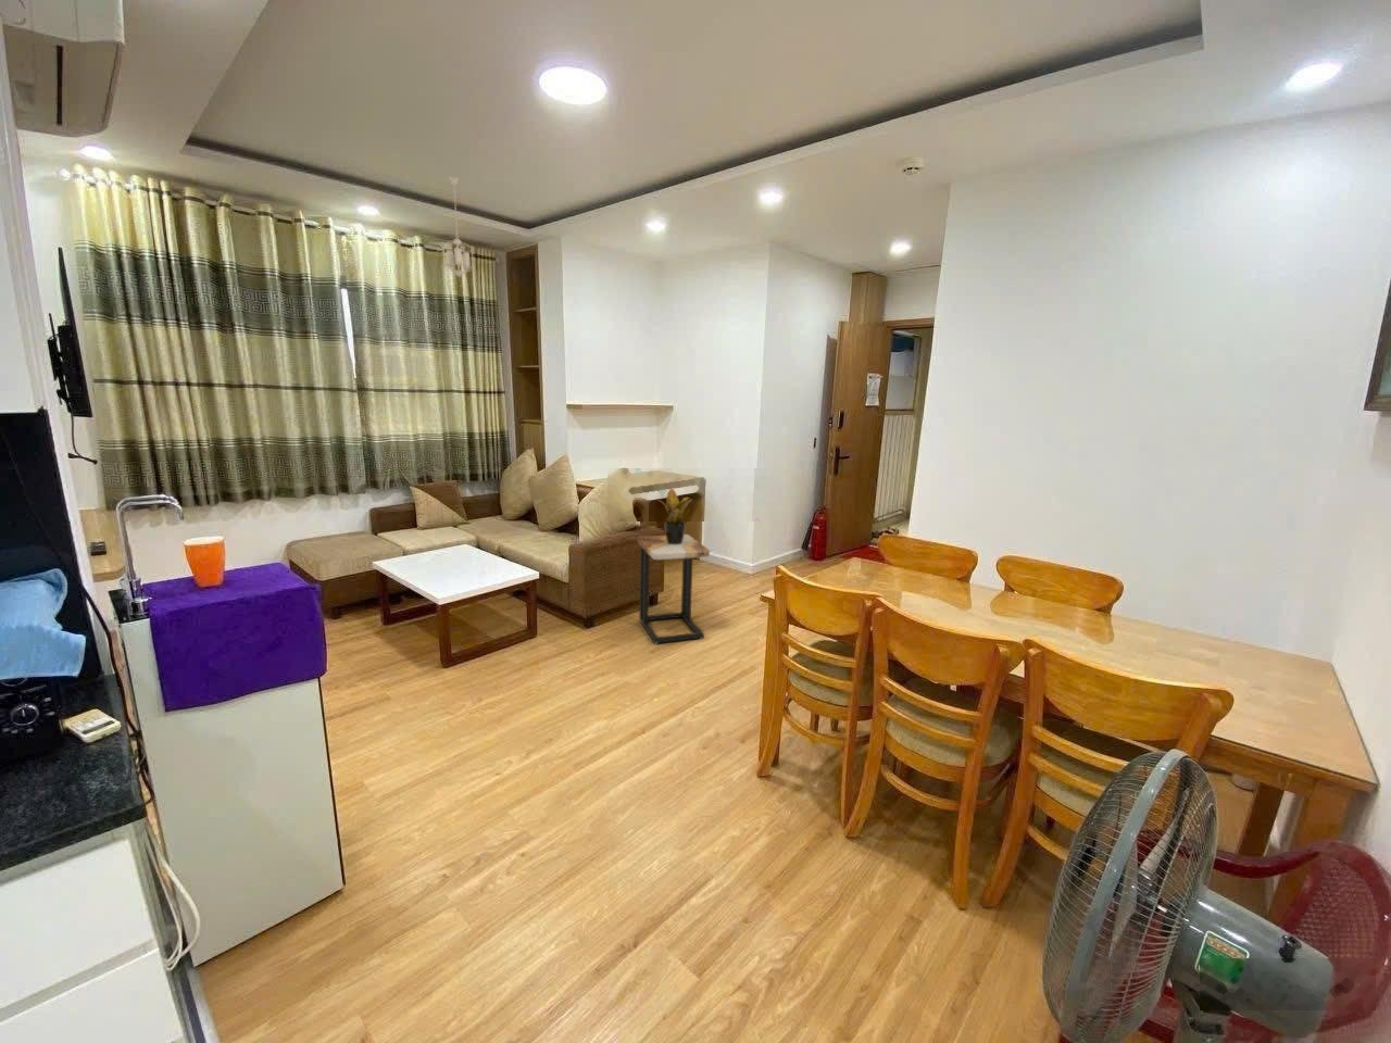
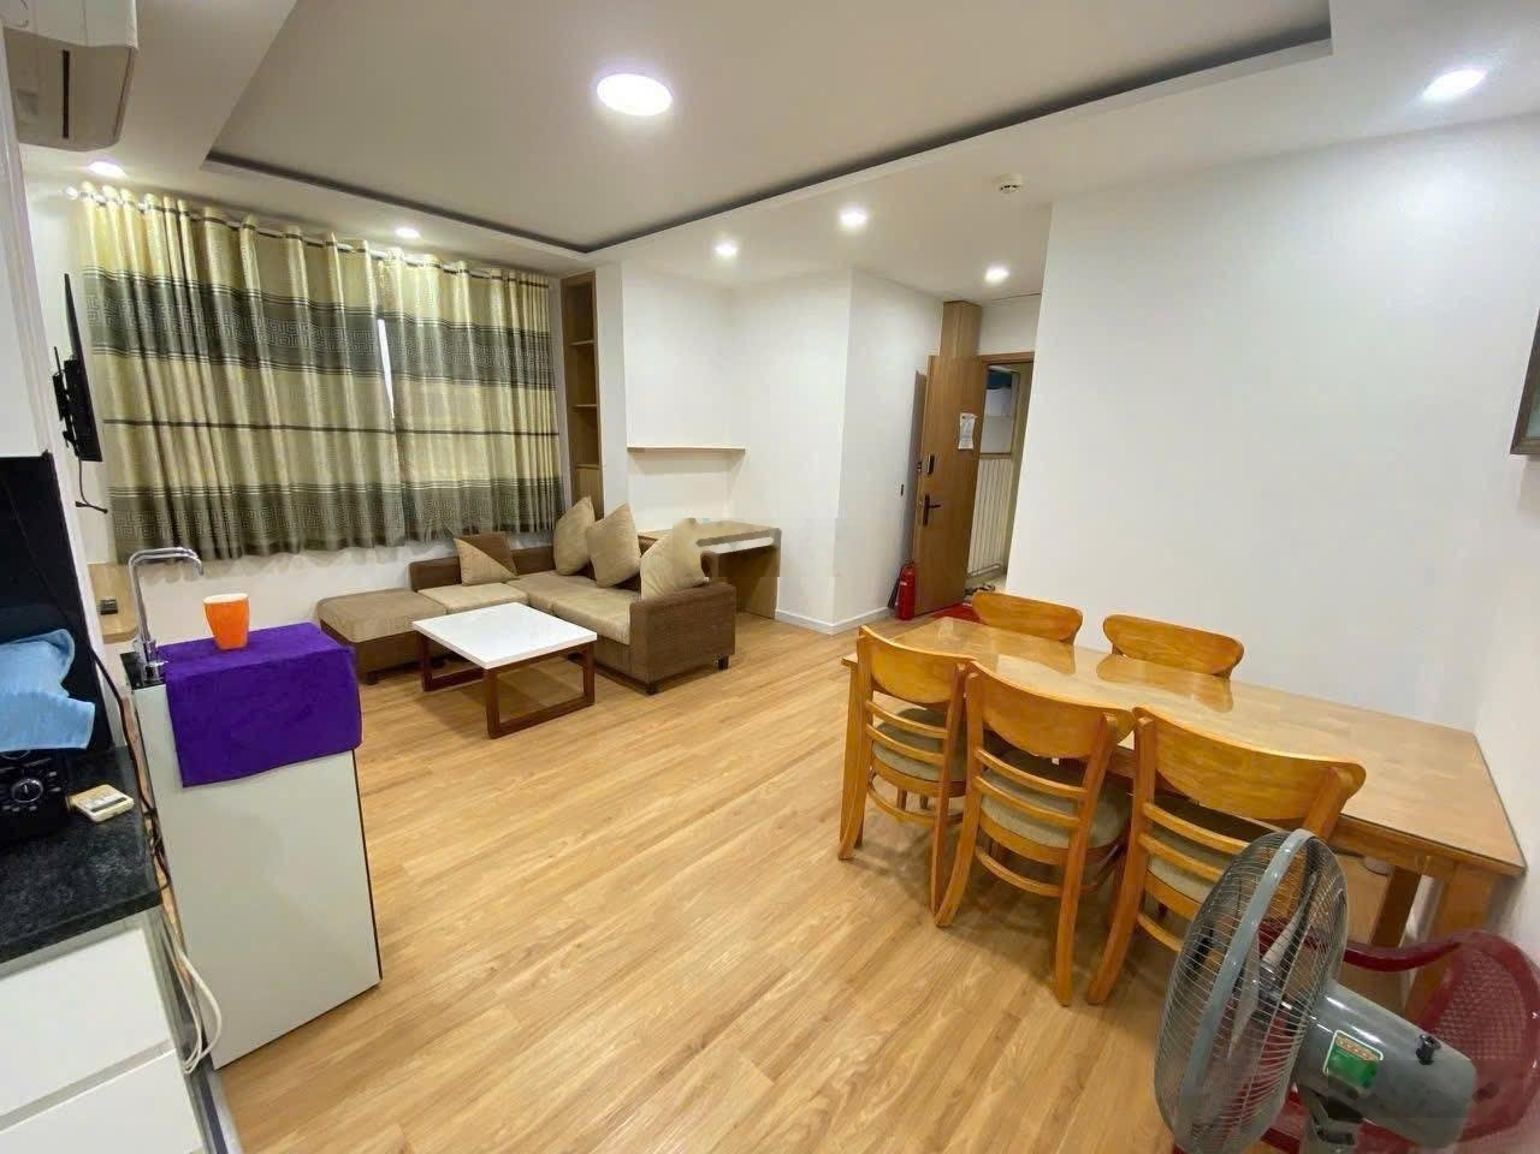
- pendant light [439,176,478,278]
- potted plant [656,486,693,545]
- side table [635,534,711,645]
